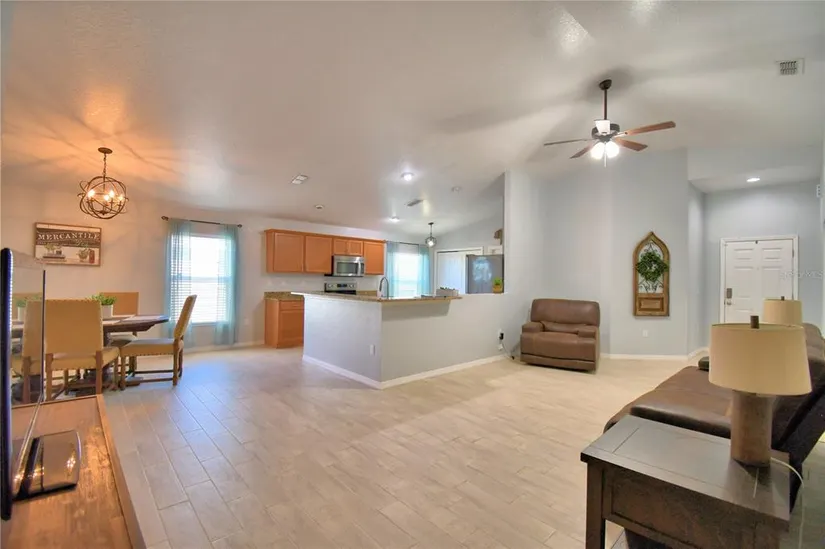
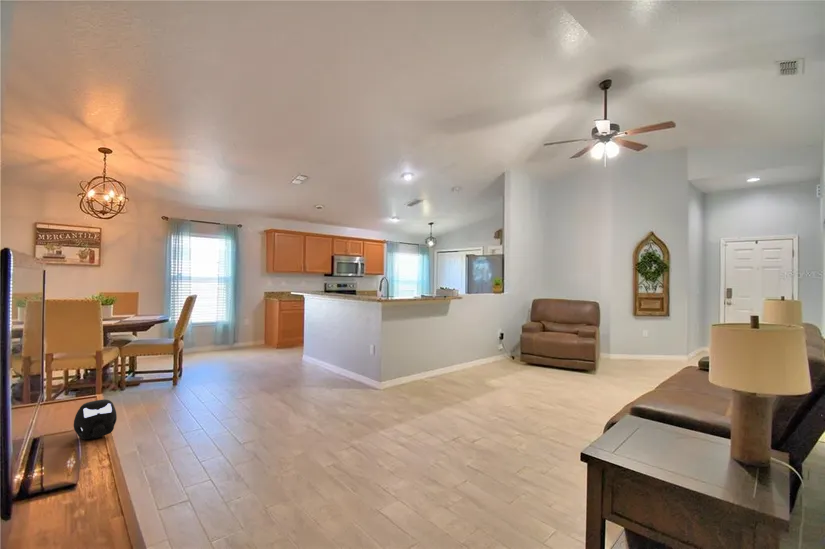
+ speaker [73,398,118,441]
